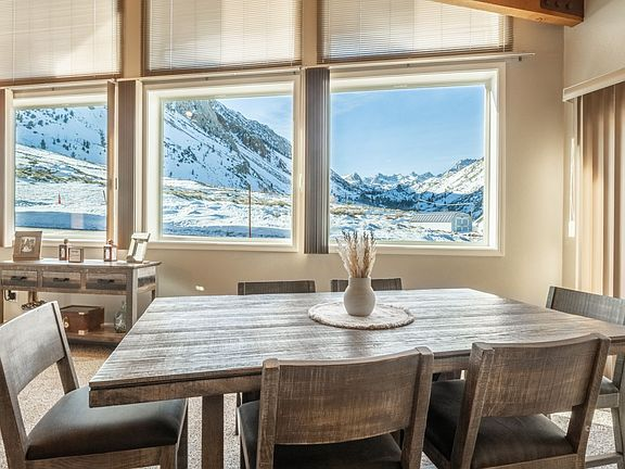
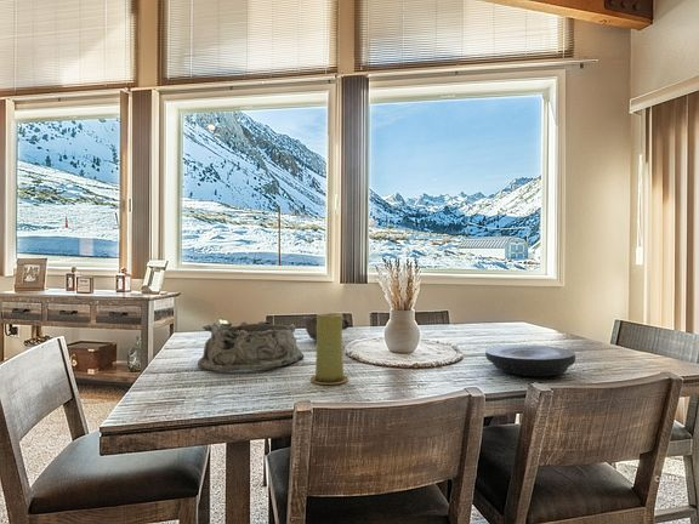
+ plate [484,344,576,377]
+ candle [309,312,350,386]
+ bowl [302,315,351,341]
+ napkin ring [197,320,305,372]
